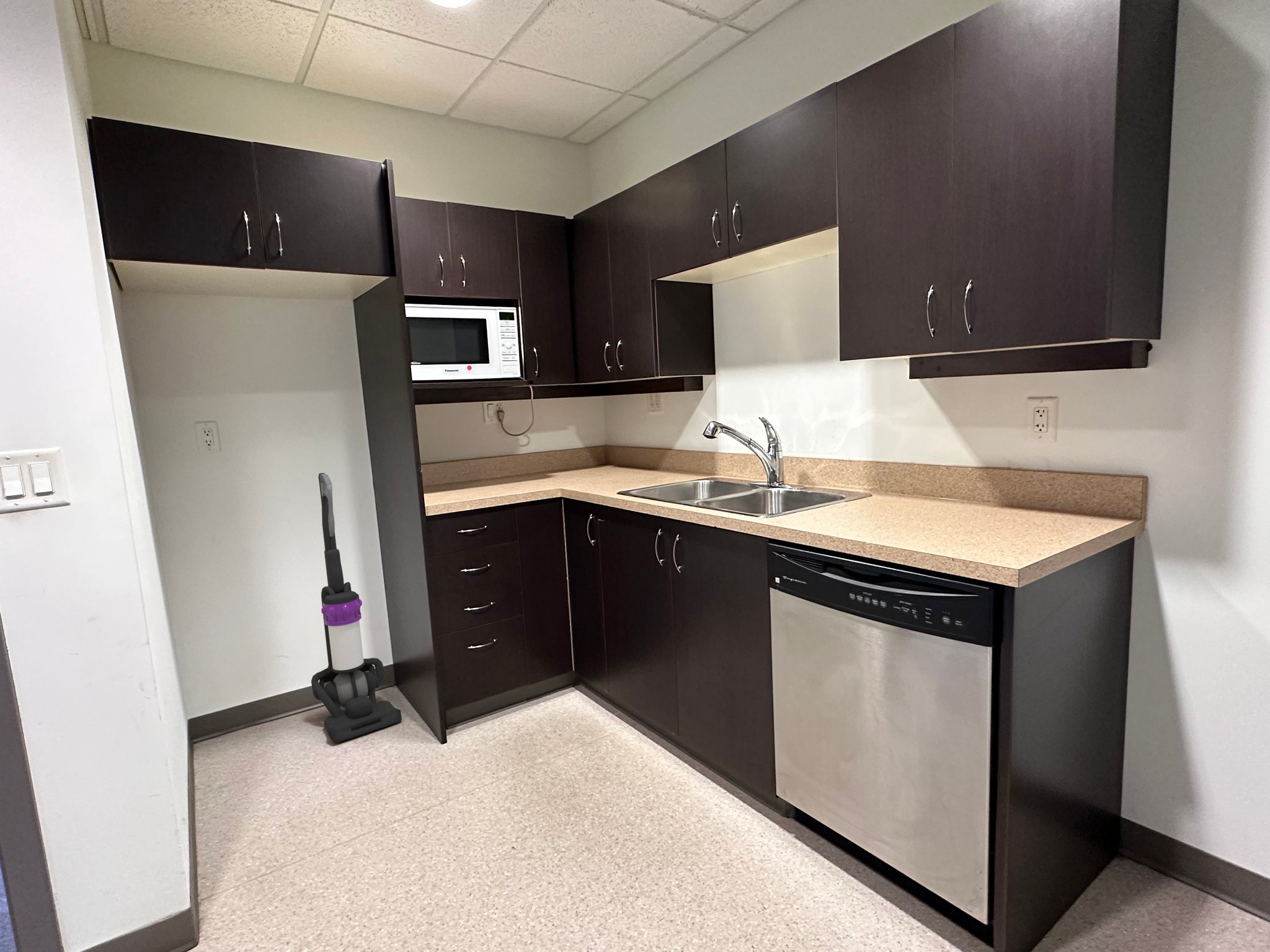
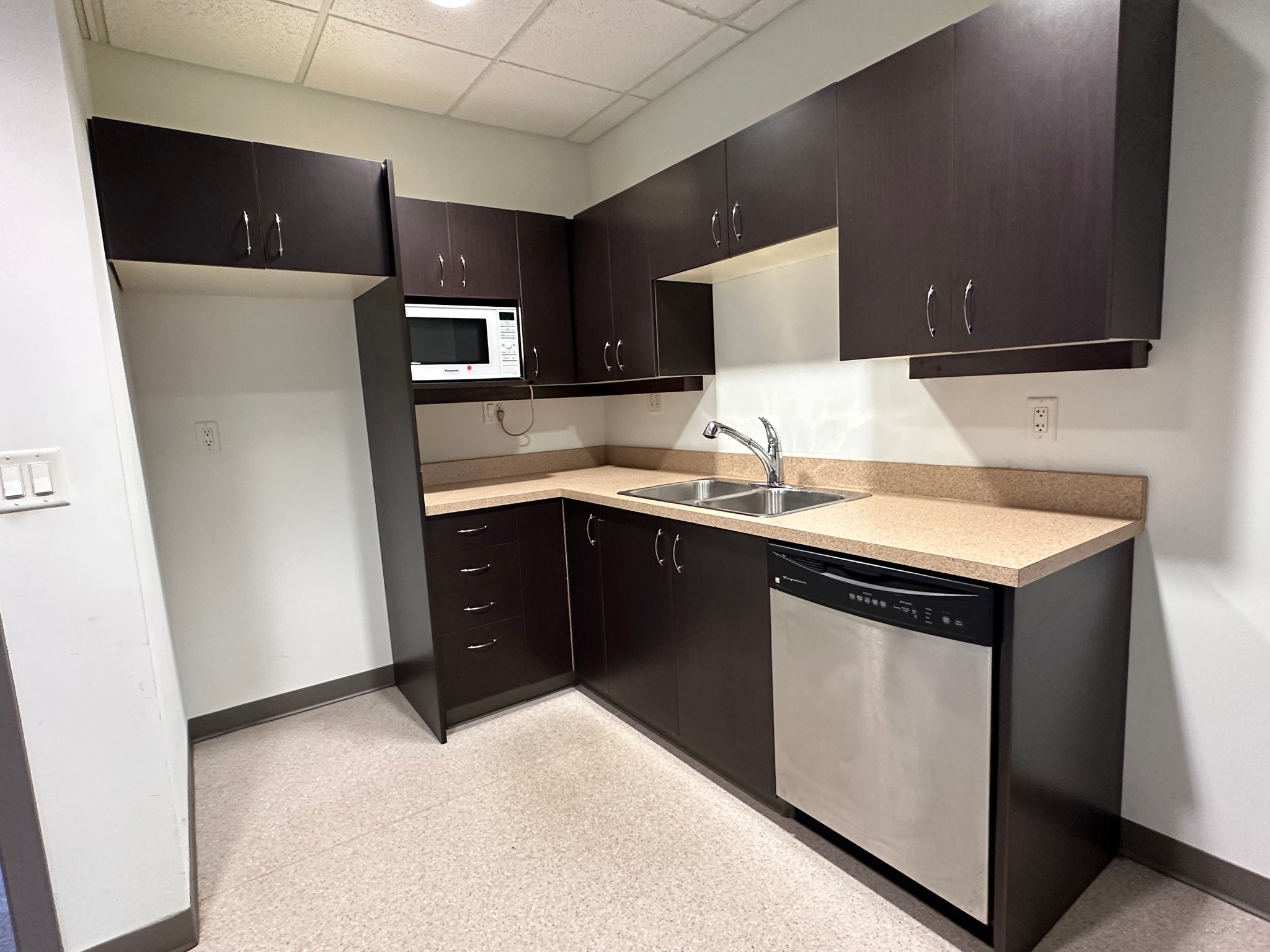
- vacuum cleaner [311,472,402,744]
